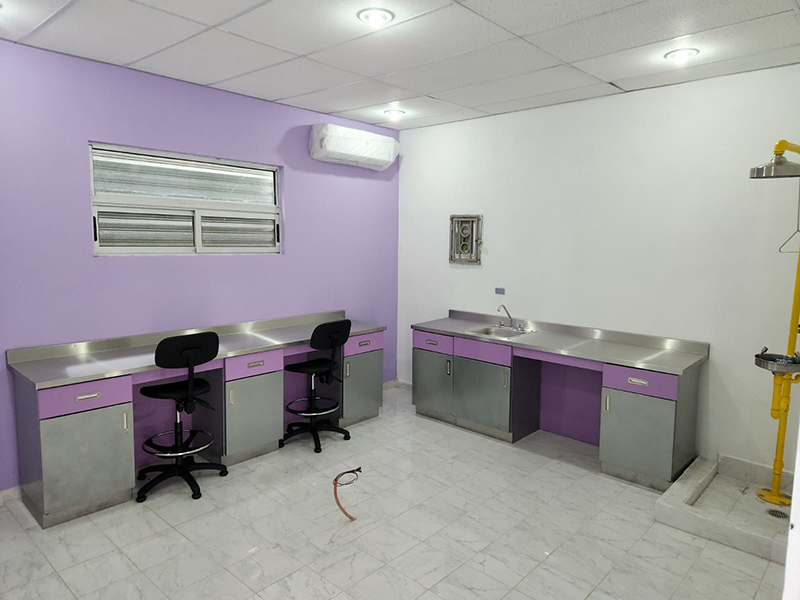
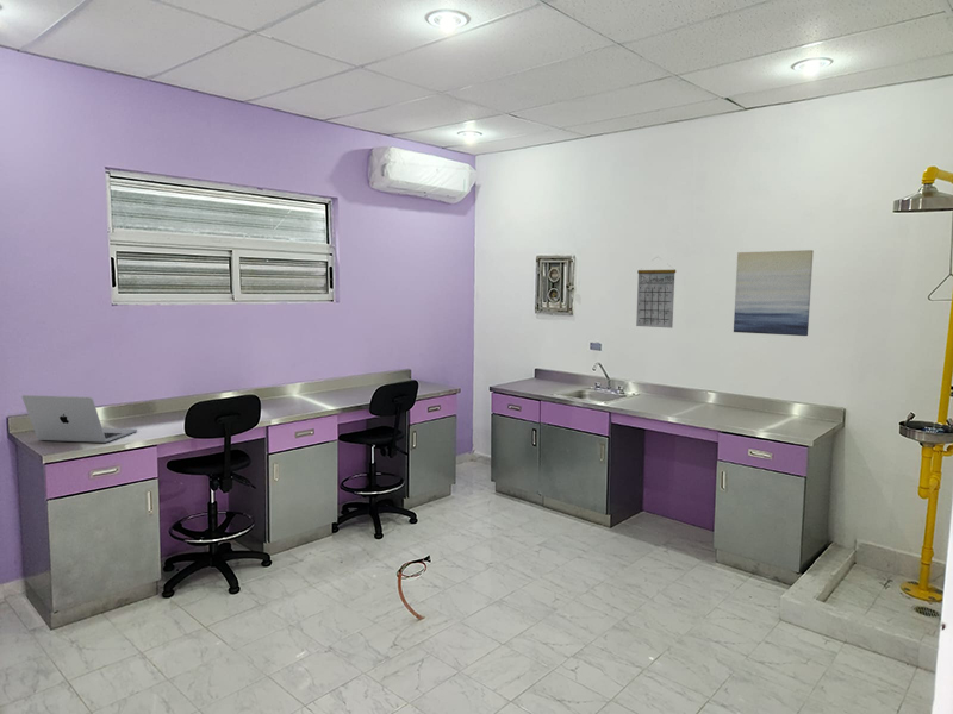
+ laptop [21,394,138,444]
+ wall art [733,249,815,337]
+ calendar [635,256,677,330]
